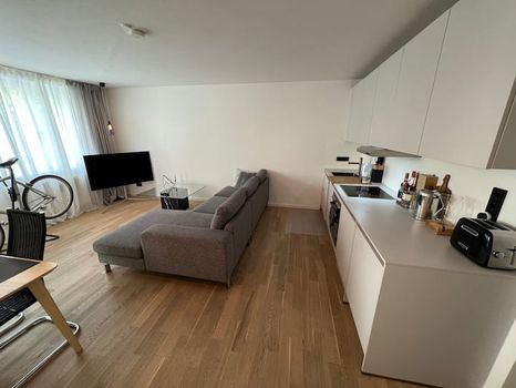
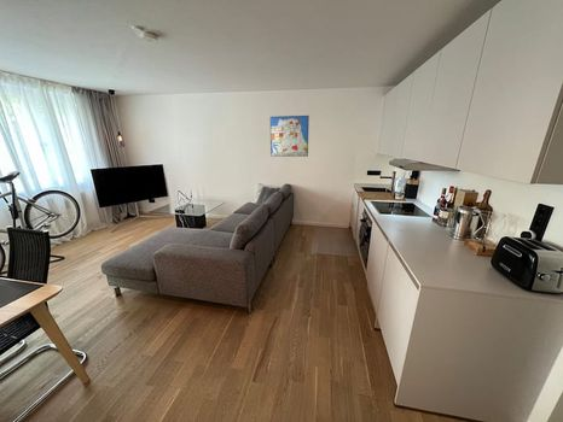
+ wall art [269,115,310,158]
